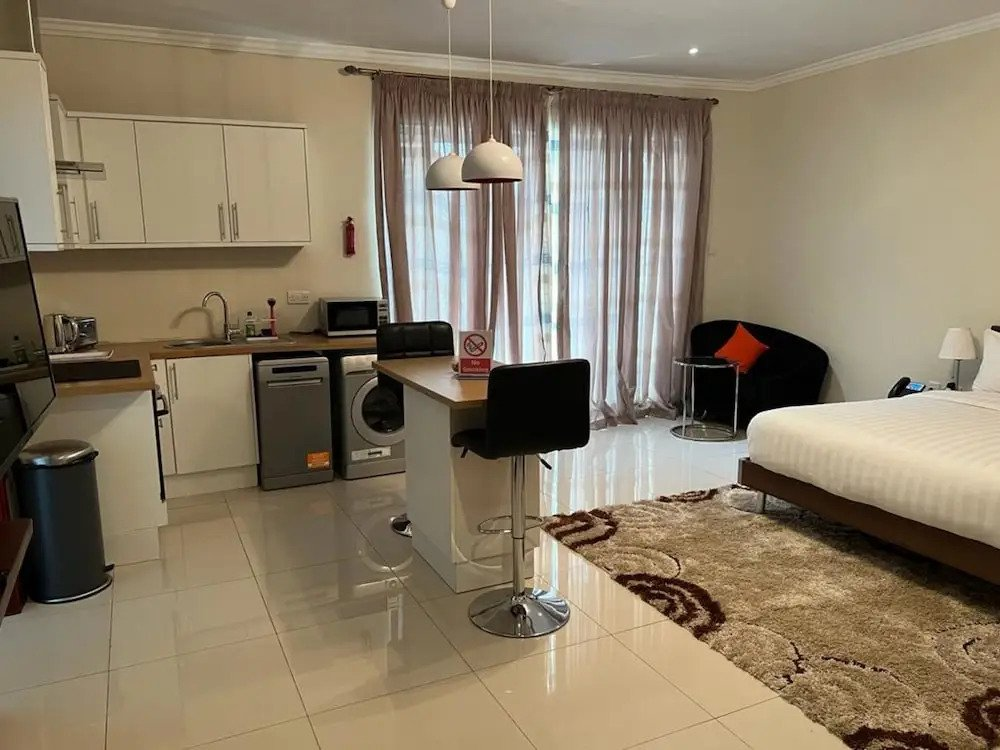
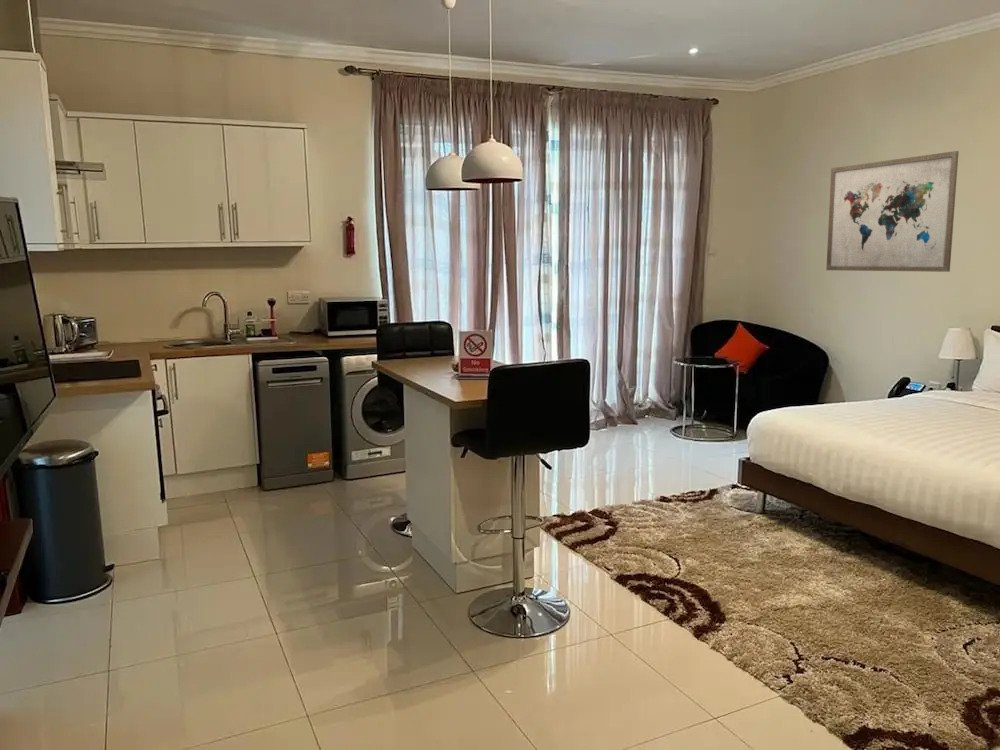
+ wall art [825,150,960,273]
